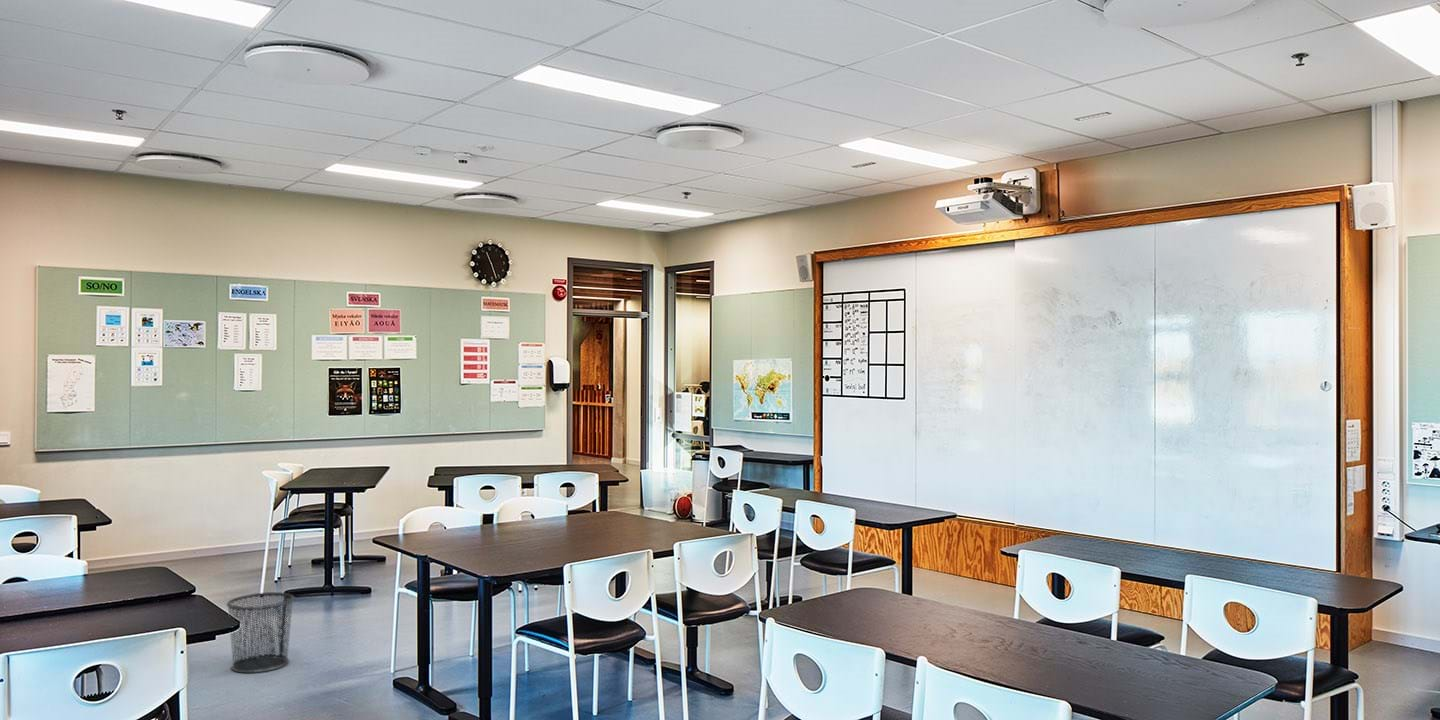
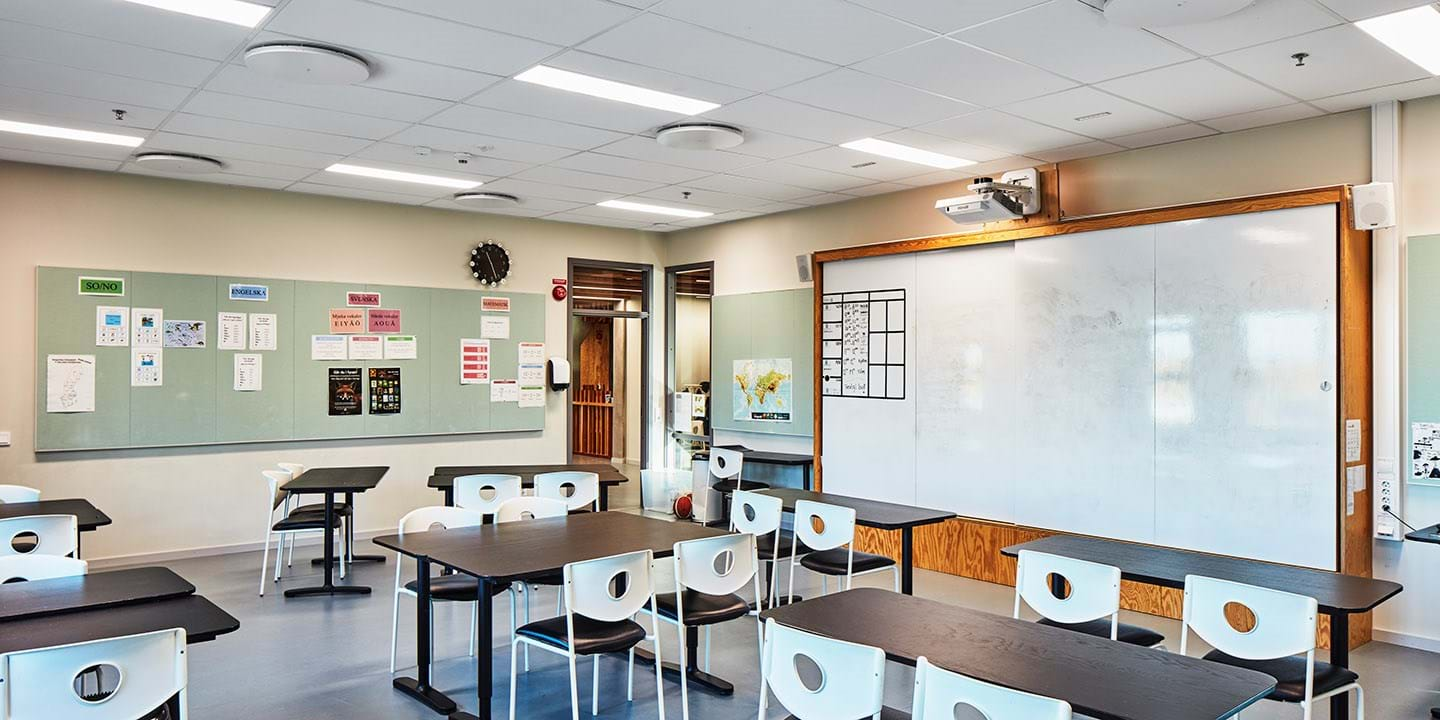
- waste bin [225,591,296,674]
